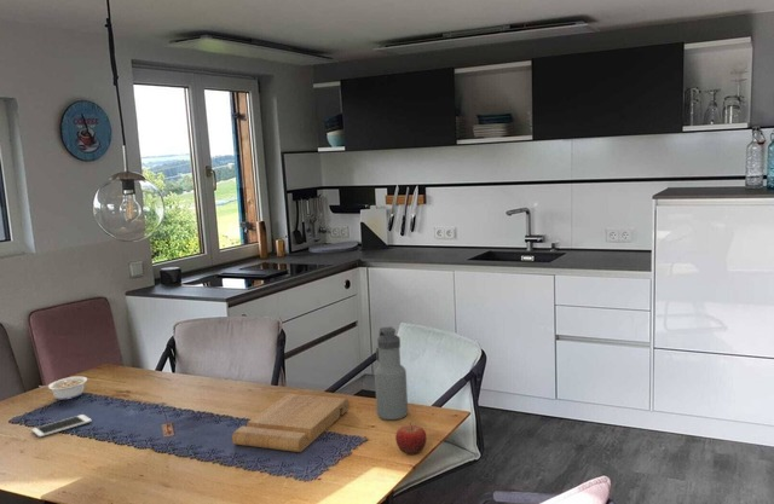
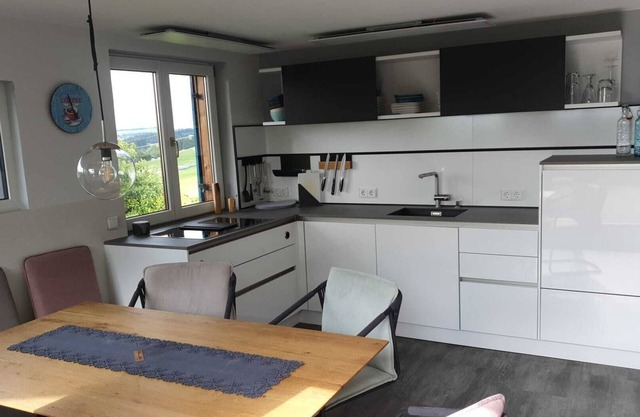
- water bottle [374,325,409,422]
- legume [37,376,88,401]
- cutting board [231,393,351,453]
- cell phone [30,413,93,439]
- fruit [394,422,428,456]
